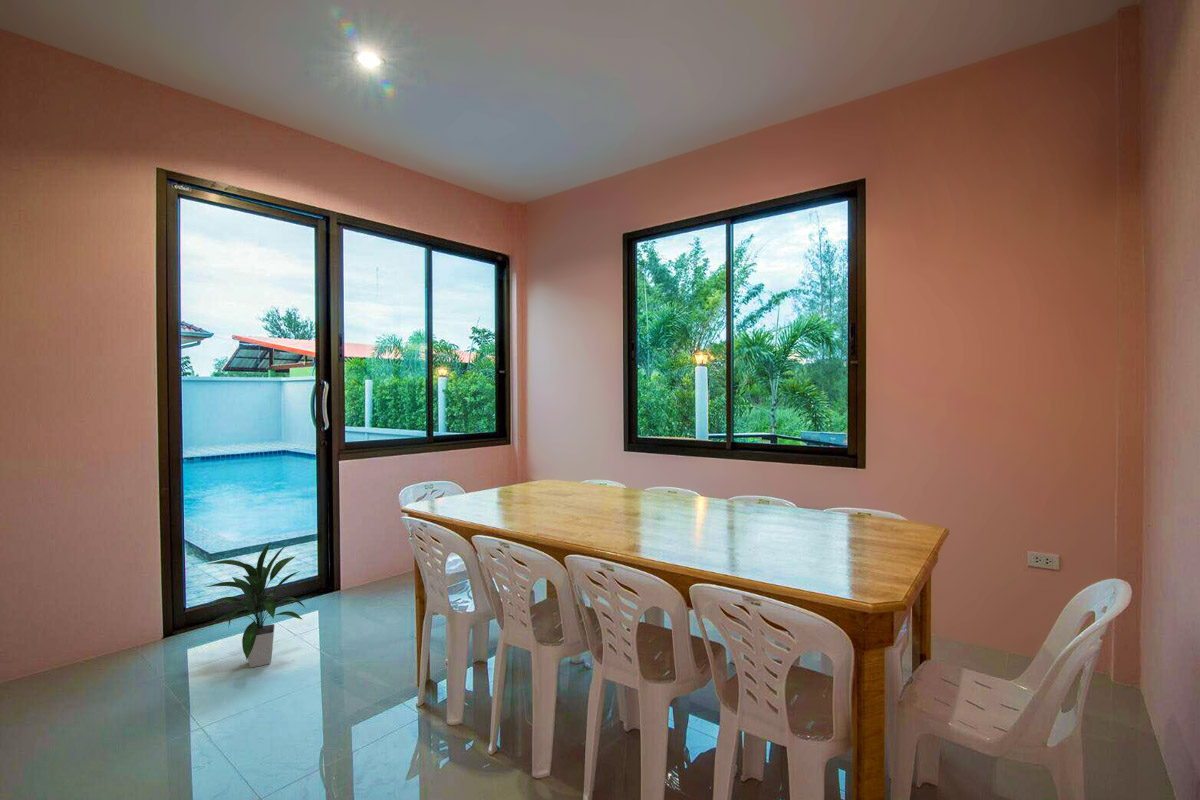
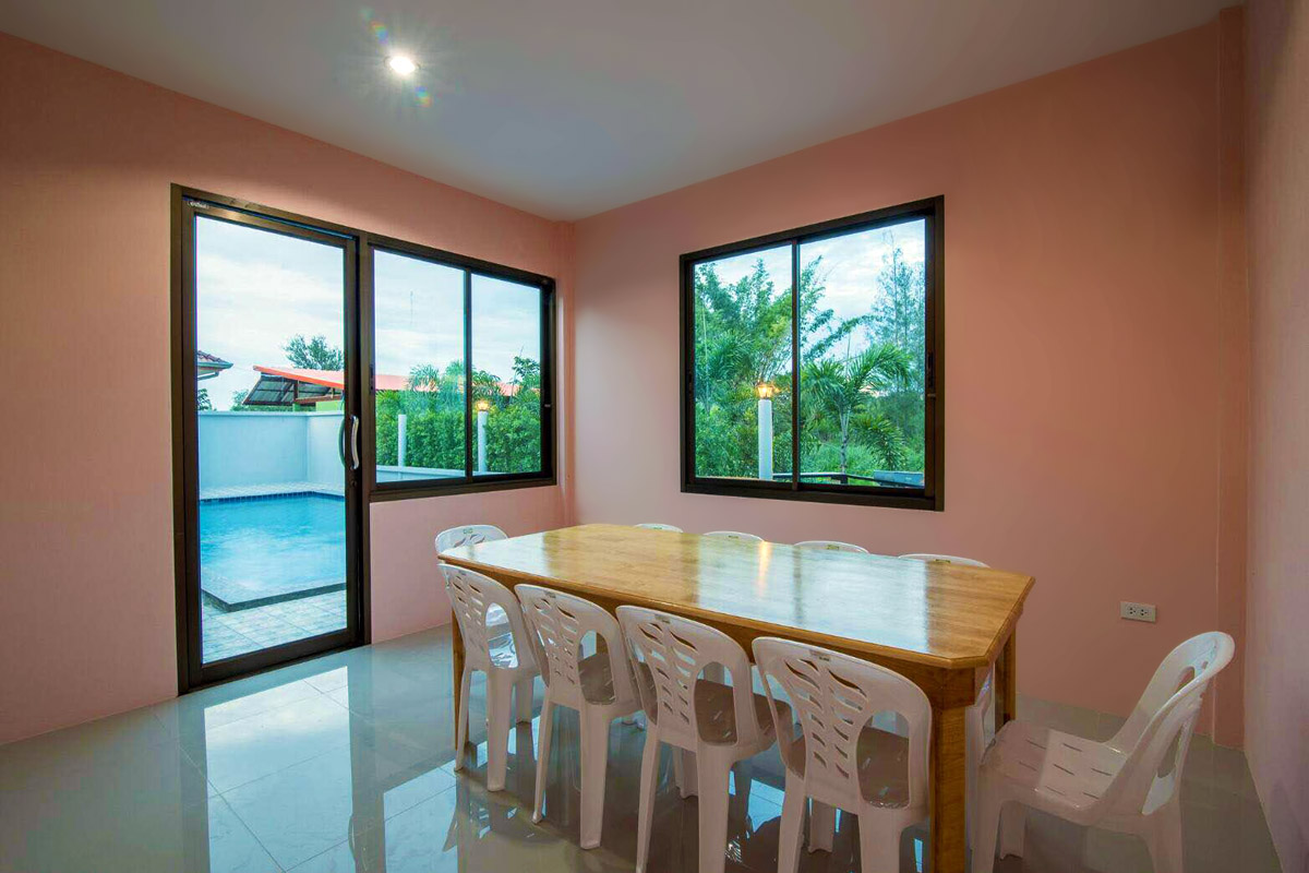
- indoor plant [205,541,308,669]
